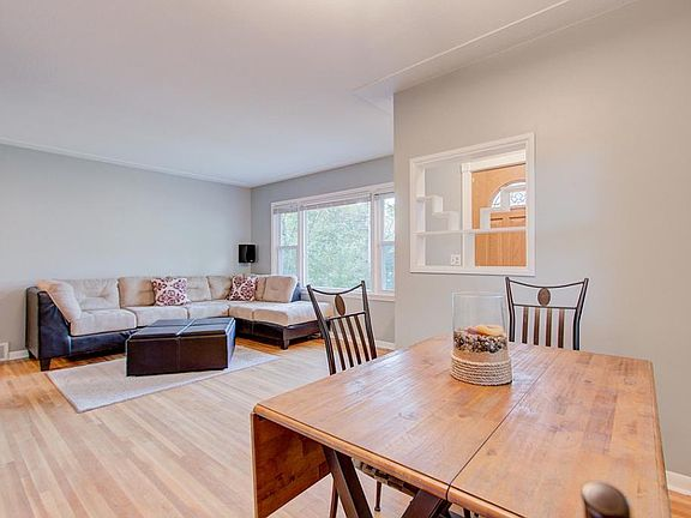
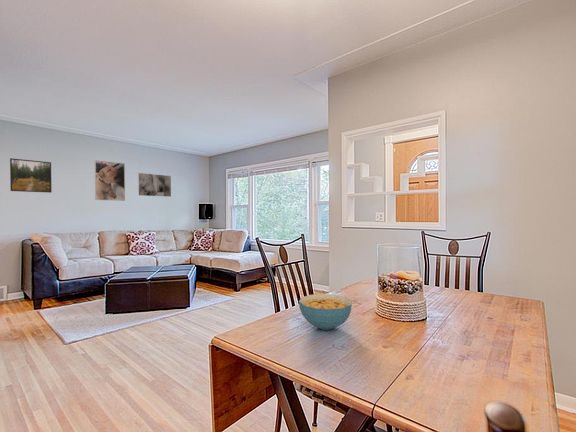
+ cereal bowl [298,293,353,331]
+ wall art [138,172,172,197]
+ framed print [9,157,53,194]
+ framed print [94,159,126,202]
